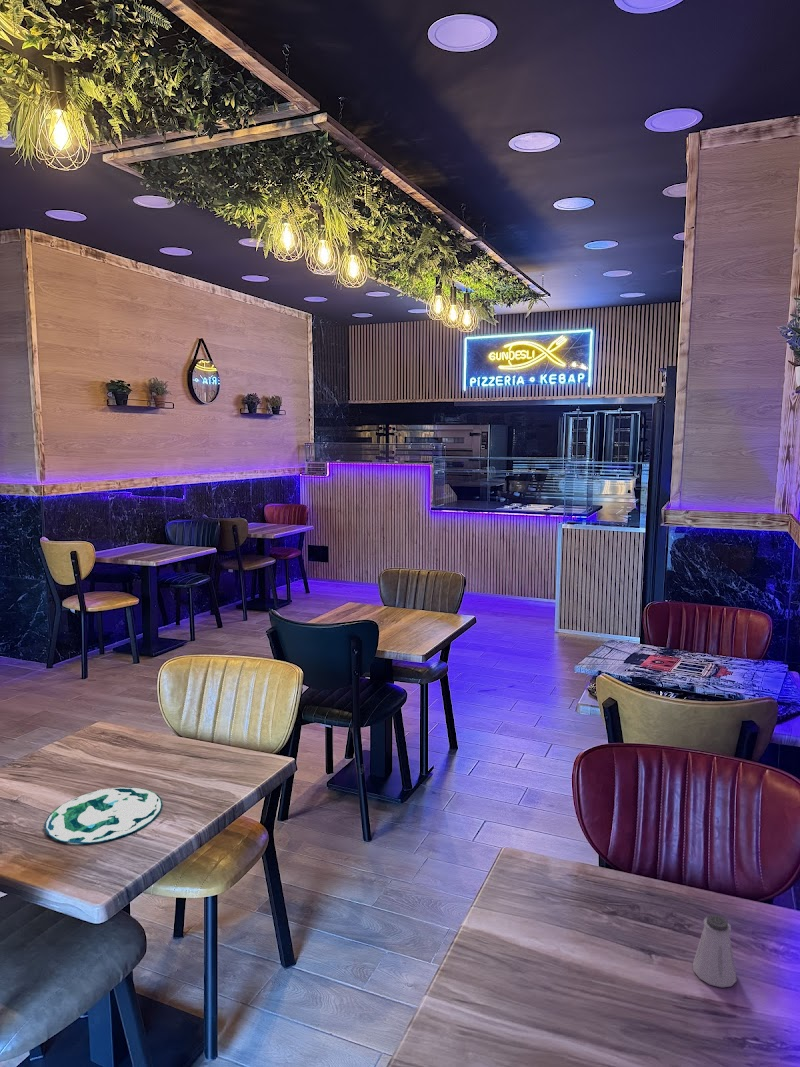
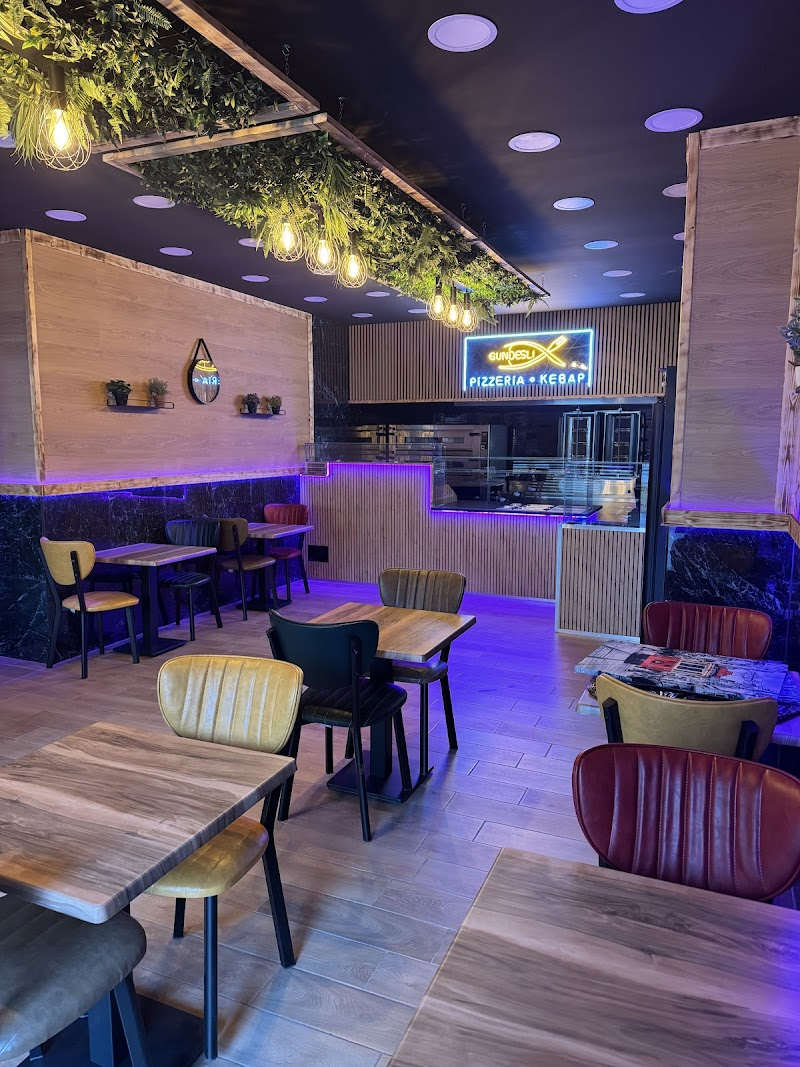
- saltshaker [692,913,738,988]
- plate [44,786,164,844]
